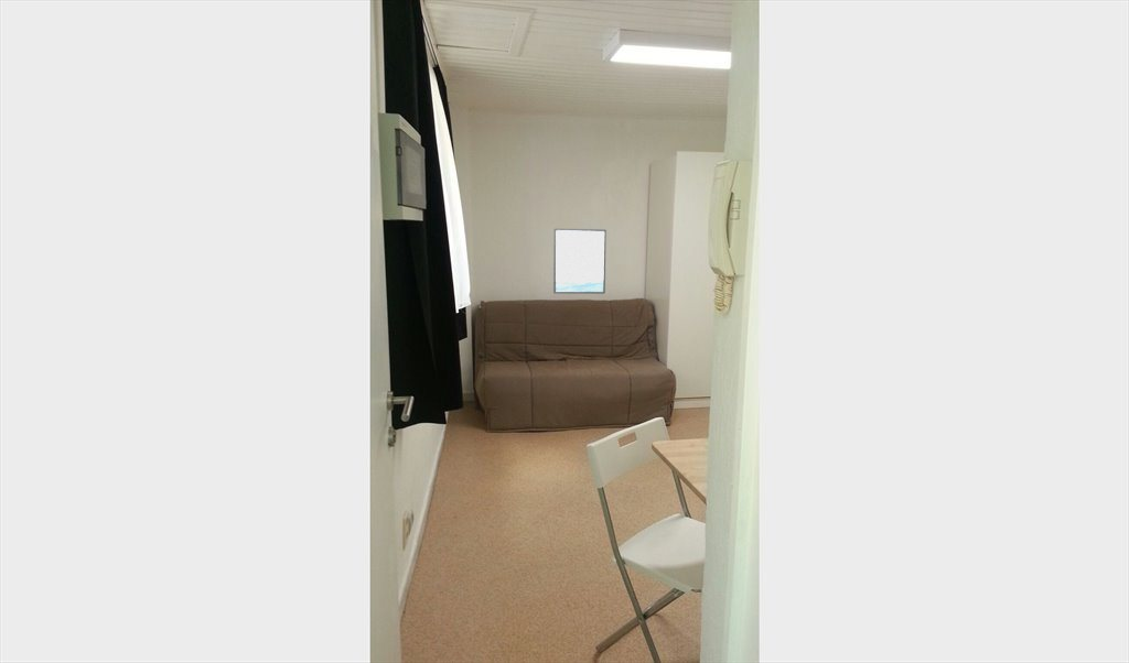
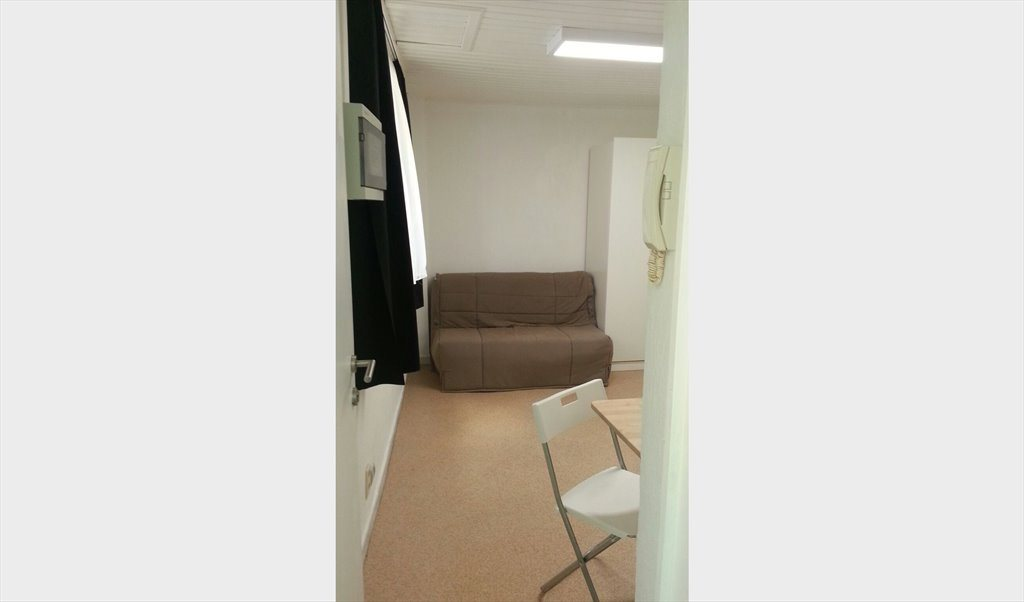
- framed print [552,228,607,295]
